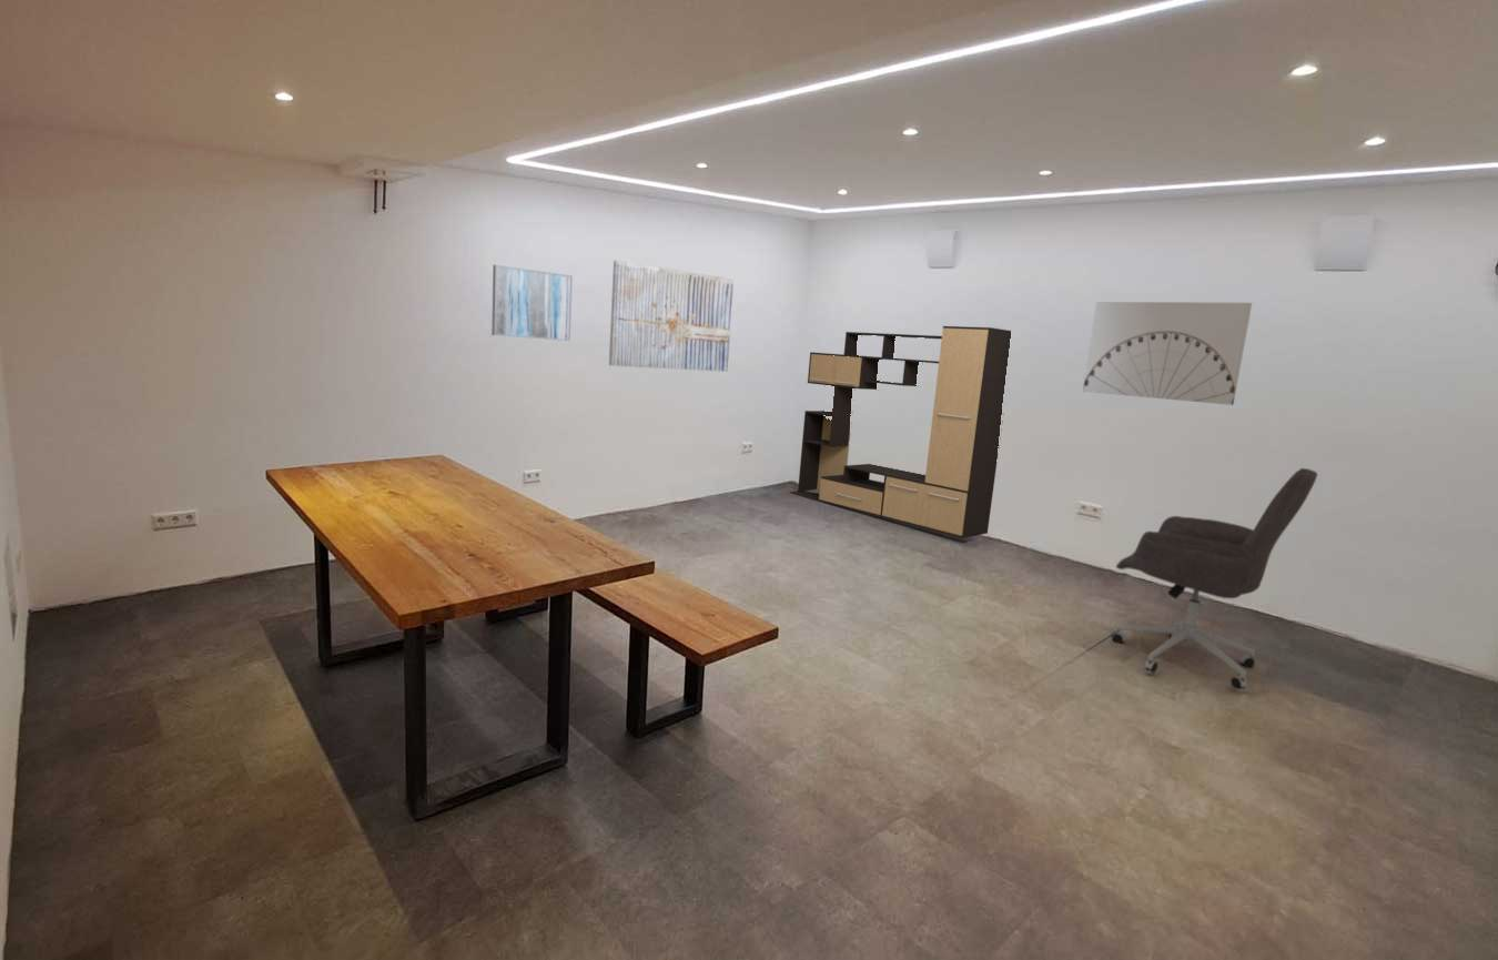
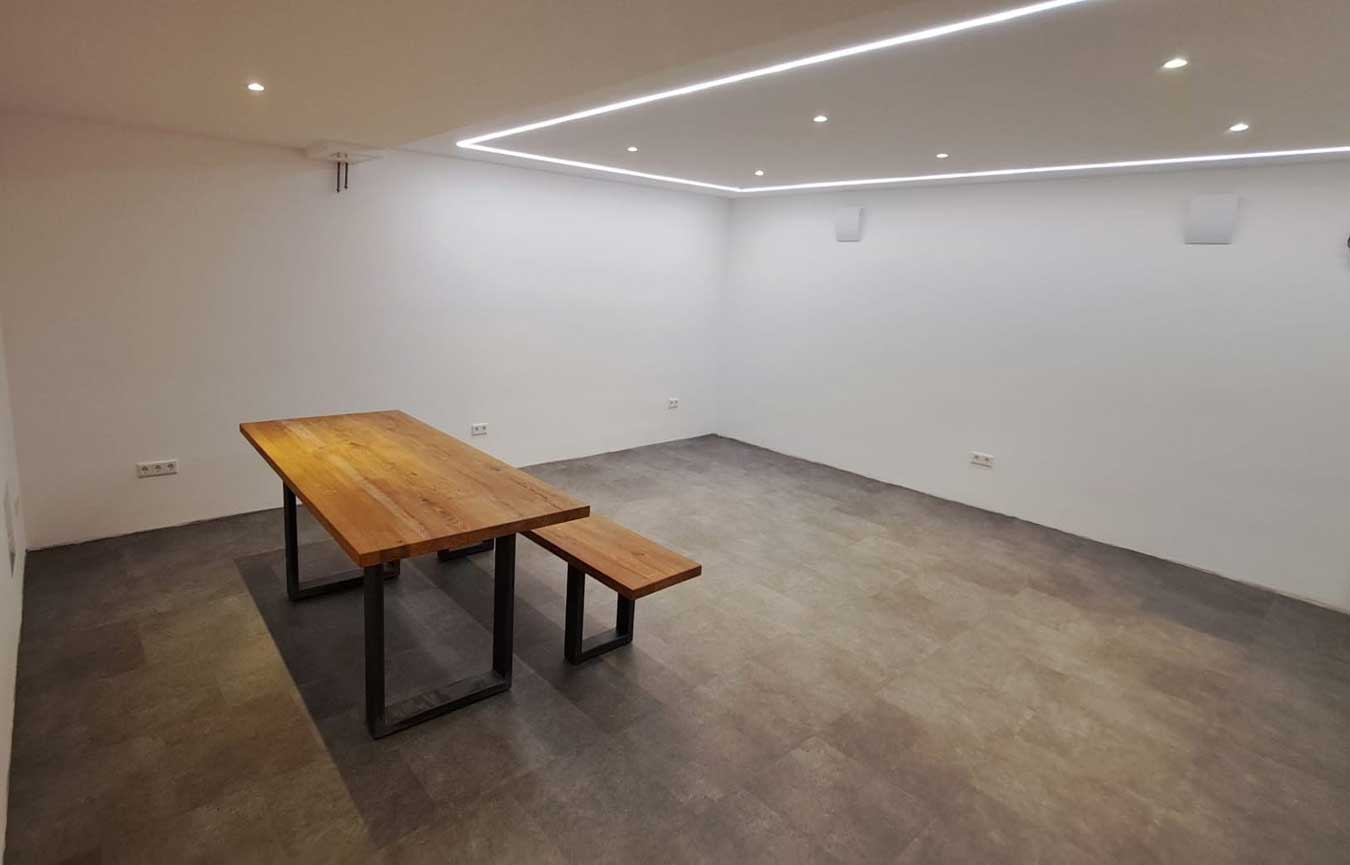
- wall art [490,264,574,342]
- office chair [1111,467,1318,690]
- wall art [608,260,735,373]
- wall art [1082,301,1253,406]
- media console [789,325,1012,539]
